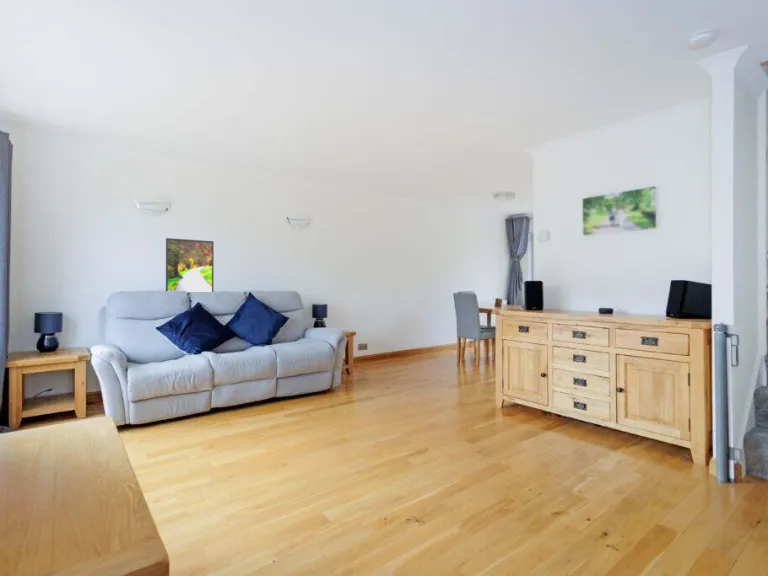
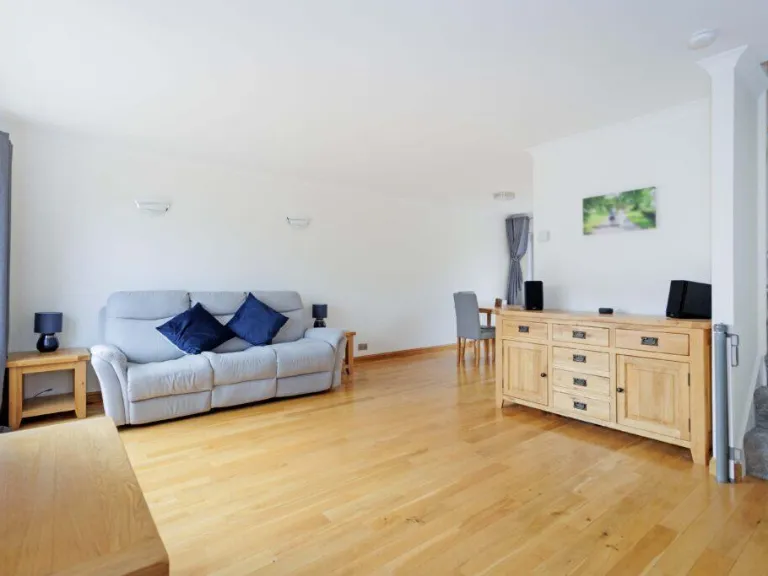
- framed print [165,237,215,293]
